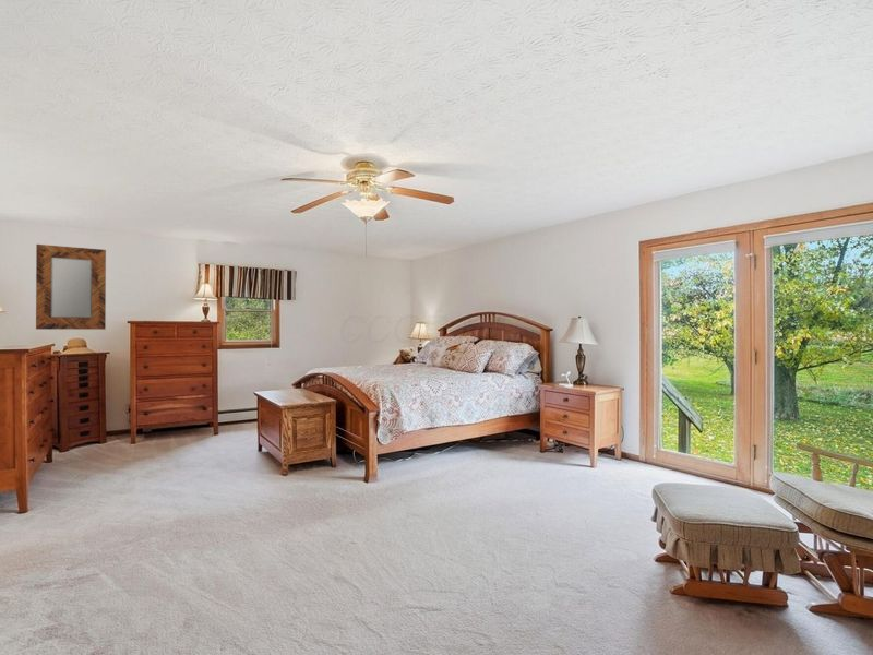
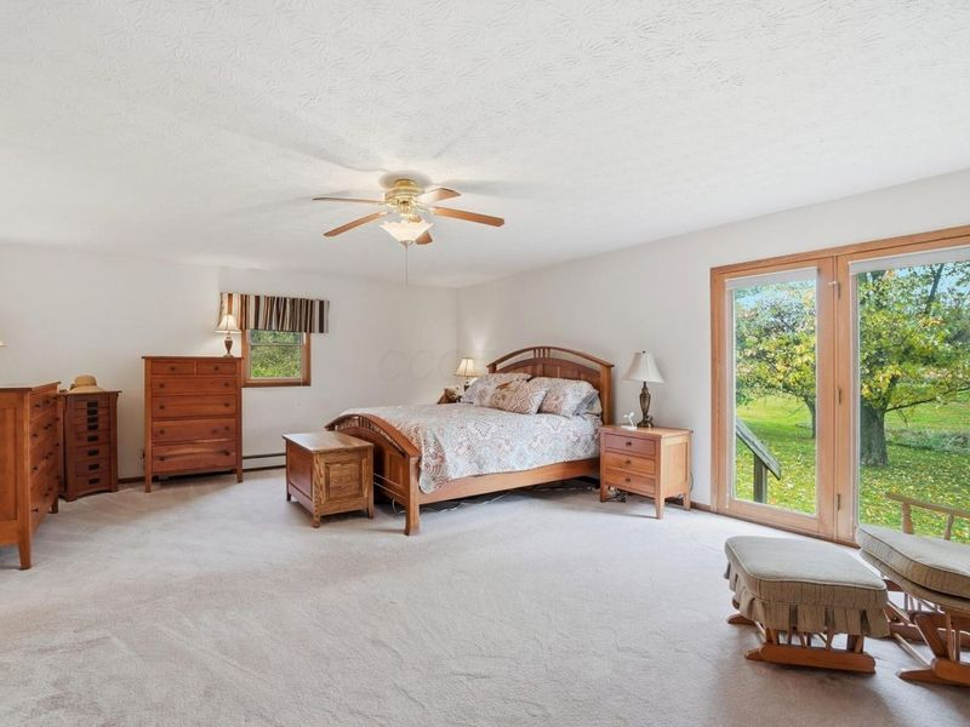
- home mirror [35,243,107,331]
